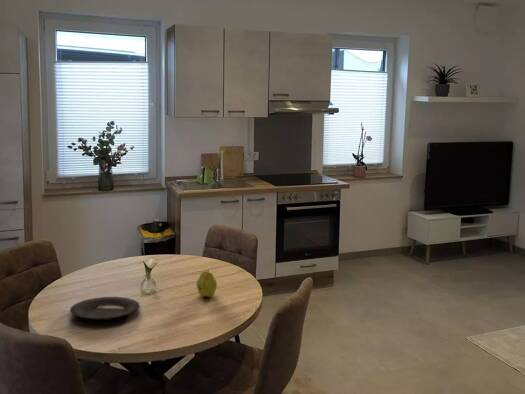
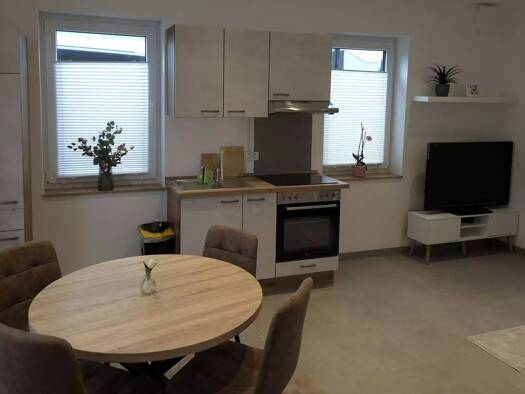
- plate [69,296,141,321]
- fruit [196,269,218,298]
